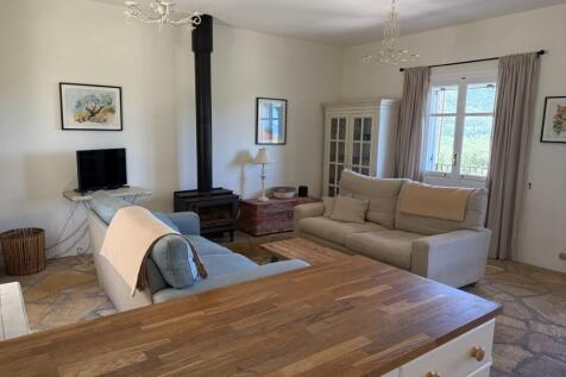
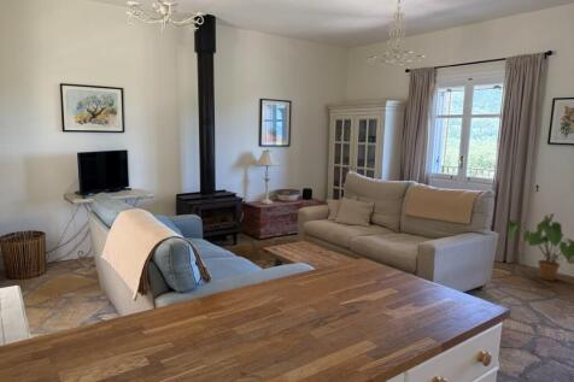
+ house plant [506,212,574,282]
